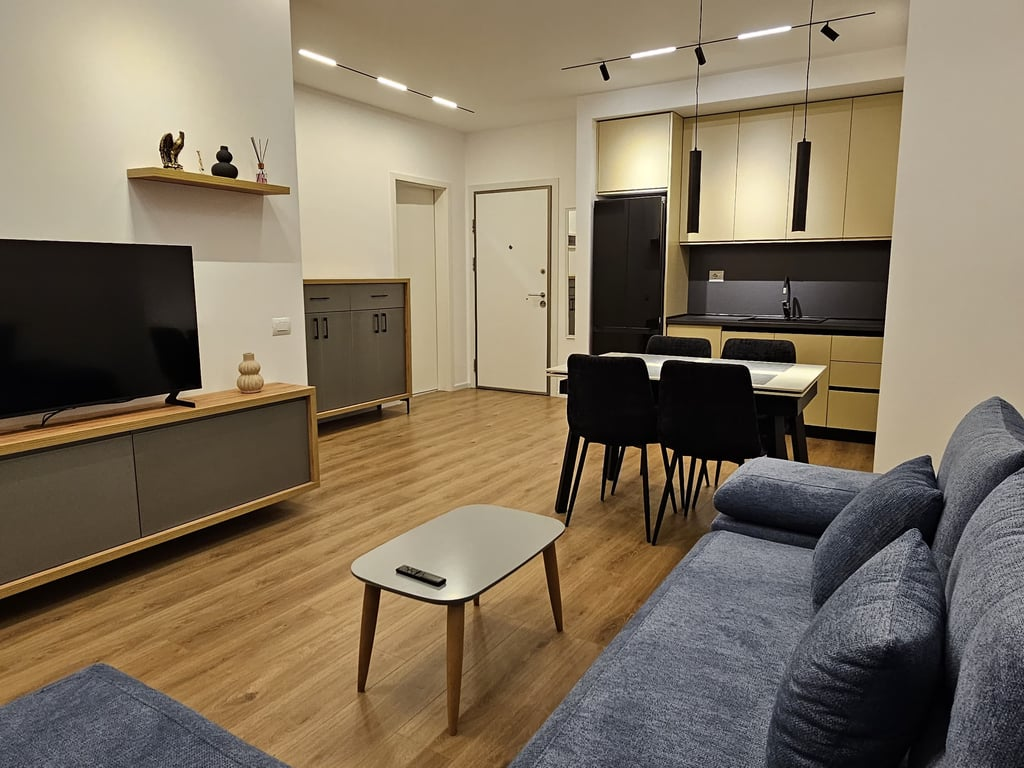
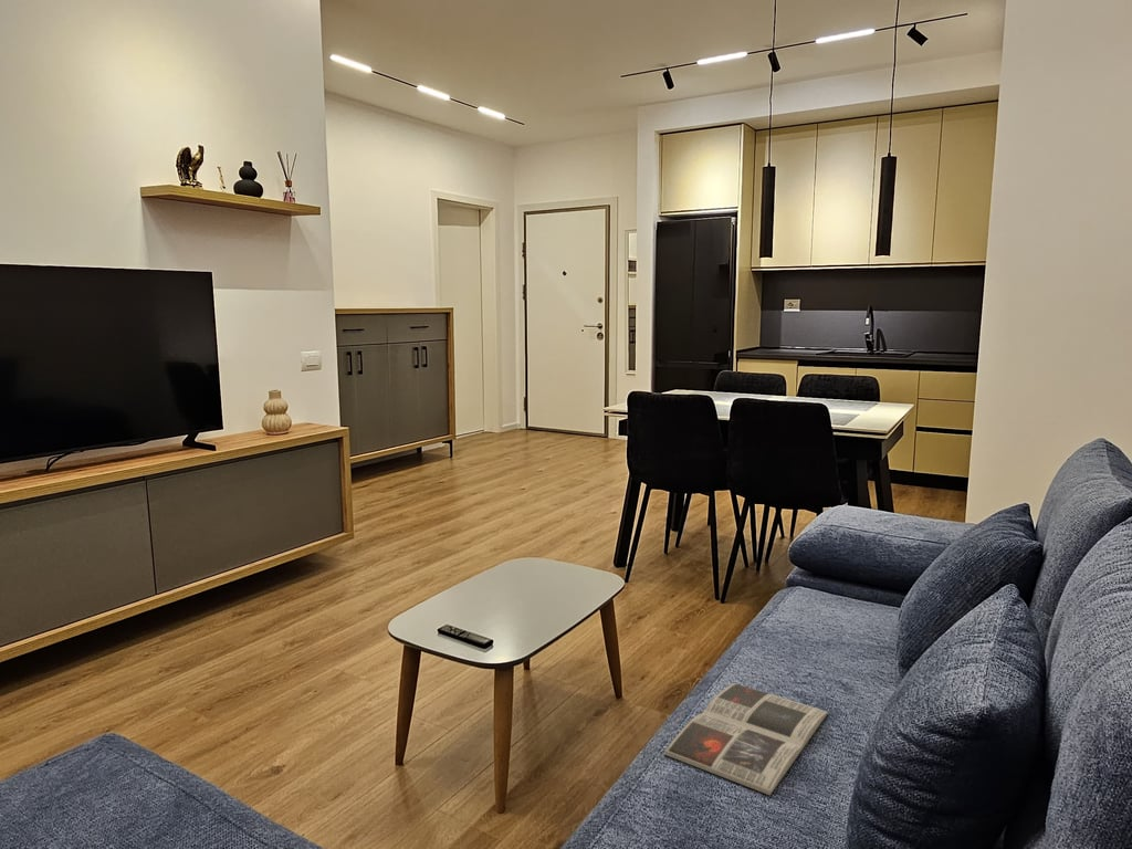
+ magazine [662,682,829,796]
